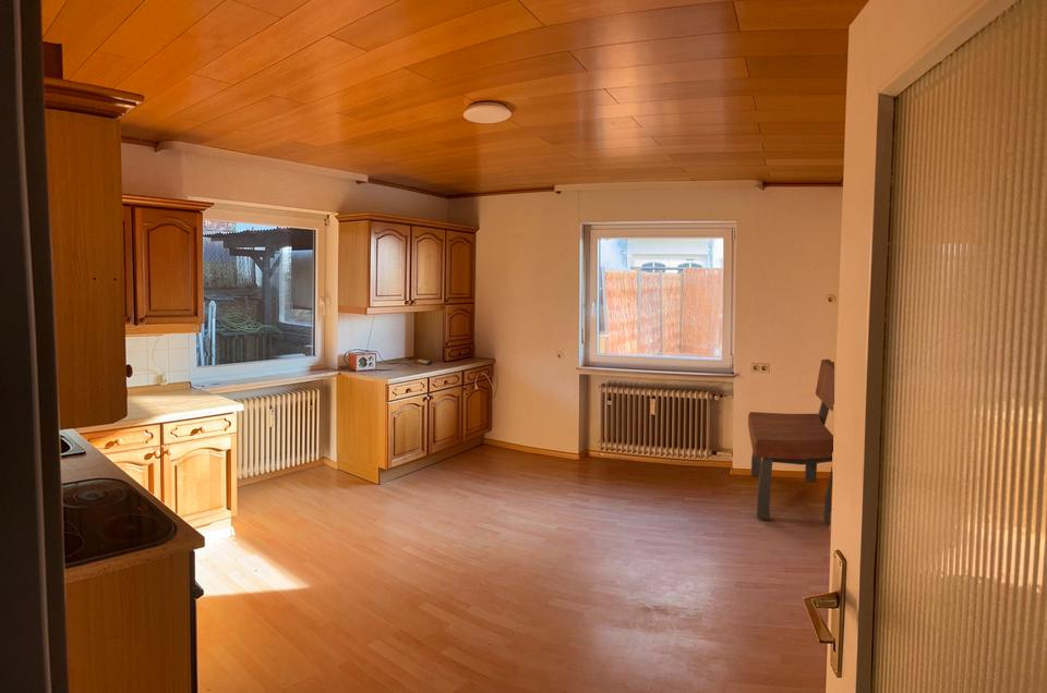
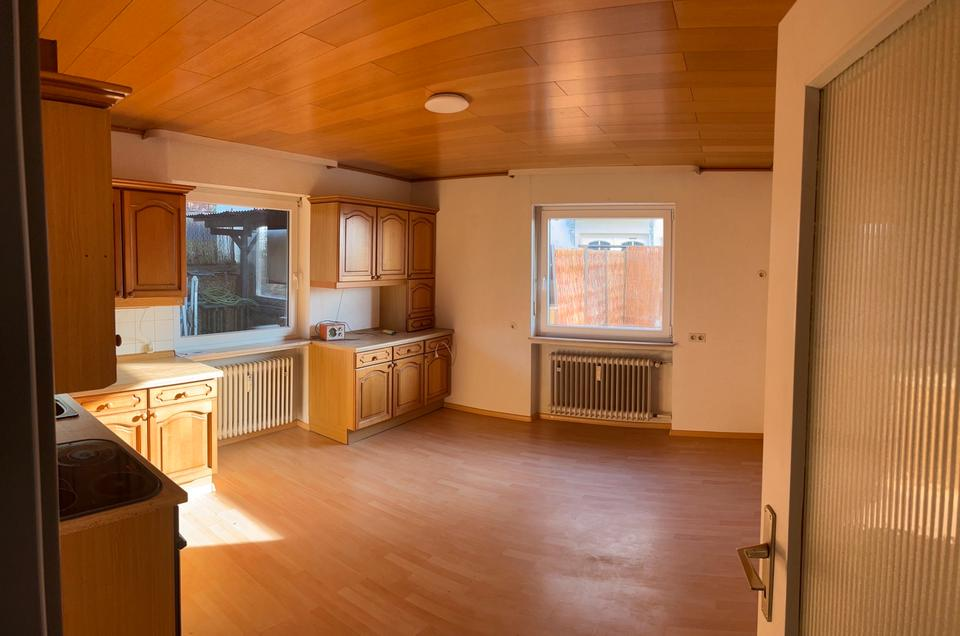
- bench [747,358,835,527]
